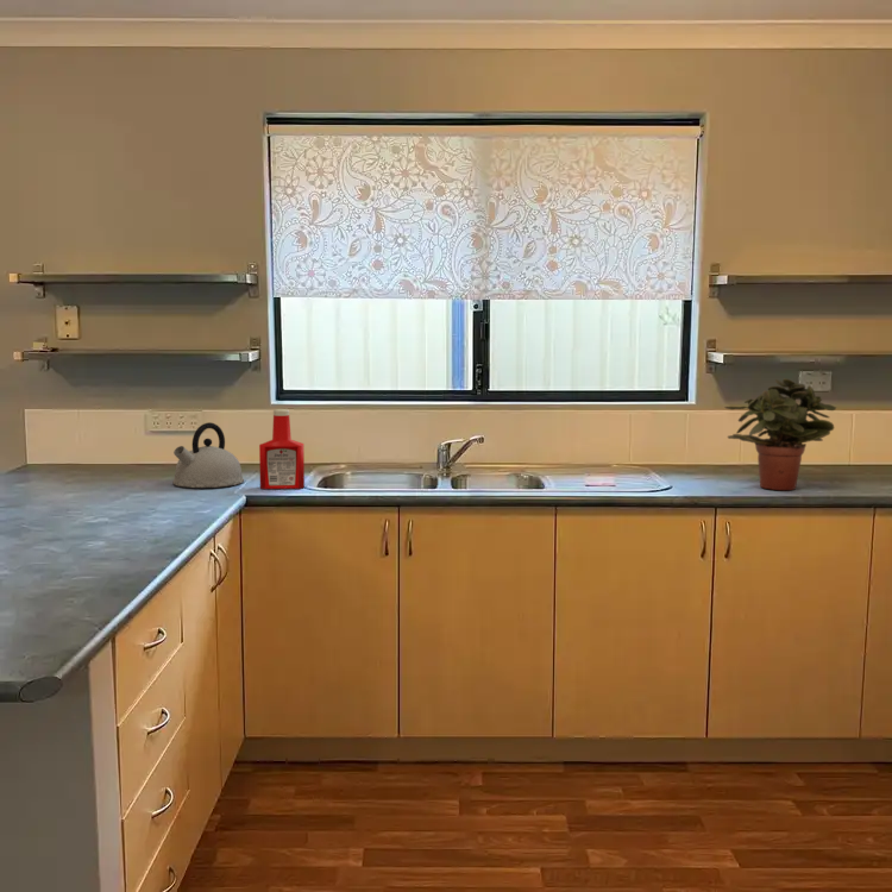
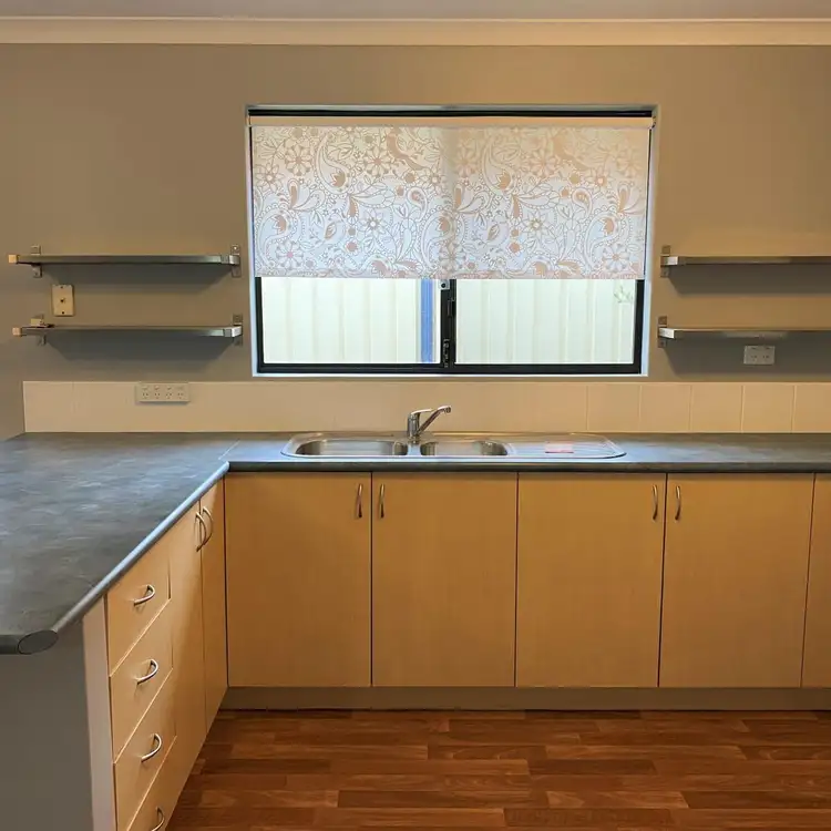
- kettle [171,421,245,489]
- potted plant [723,377,837,491]
- soap bottle [258,408,306,490]
